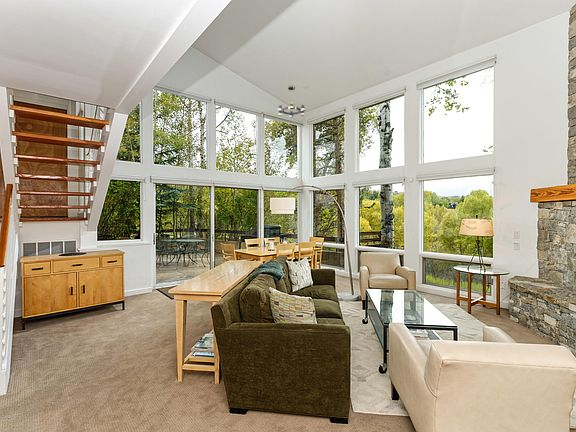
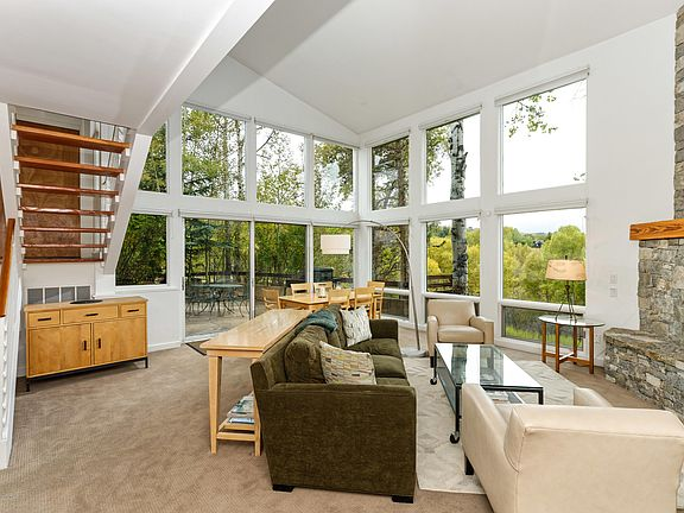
- chandelier [277,85,306,118]
